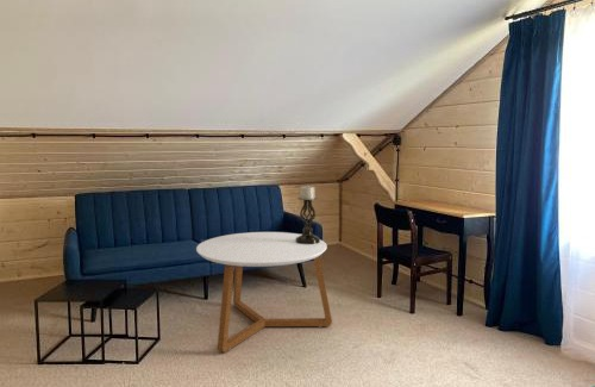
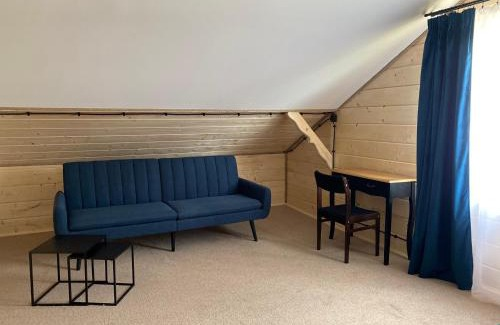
- coffee table [195,231,333,354]
- candle holder [295,183,321,244]
